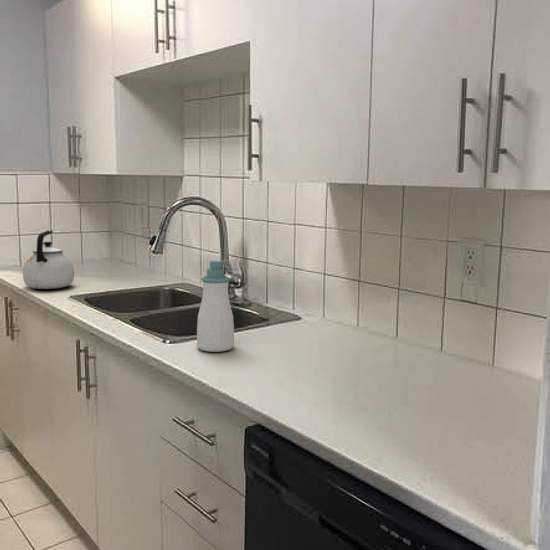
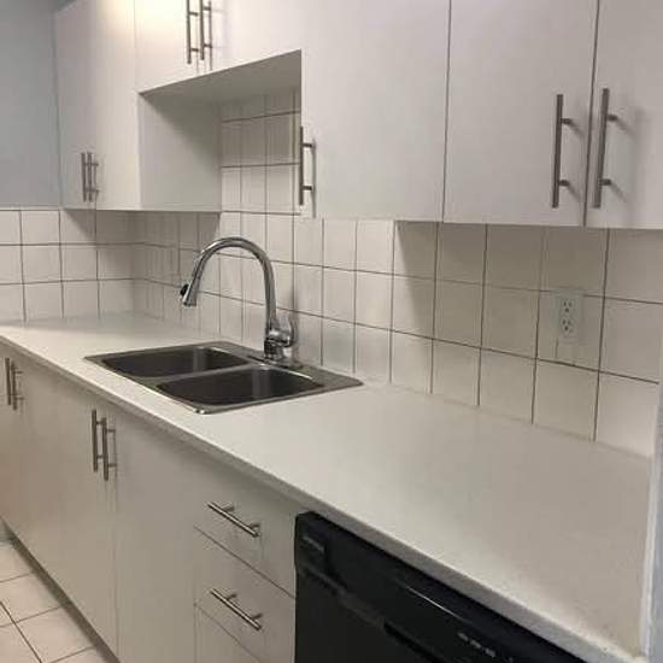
- soap bottle [196,259,235,353]
- kettle [22,229,75,290]
